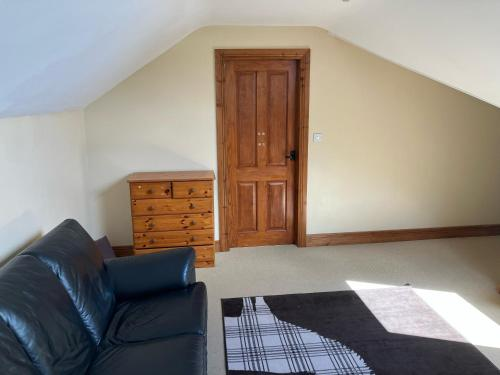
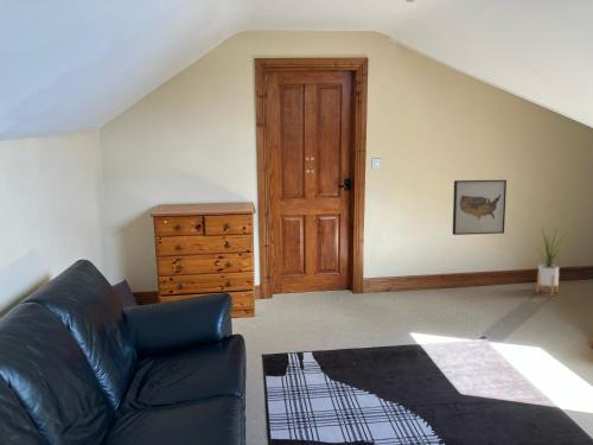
+ wall art [452,179,508,236]
+ house plant [527,222,570,297]
